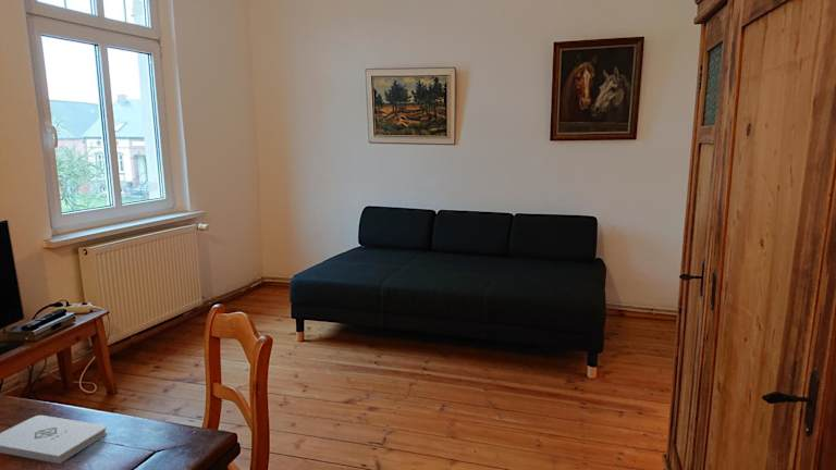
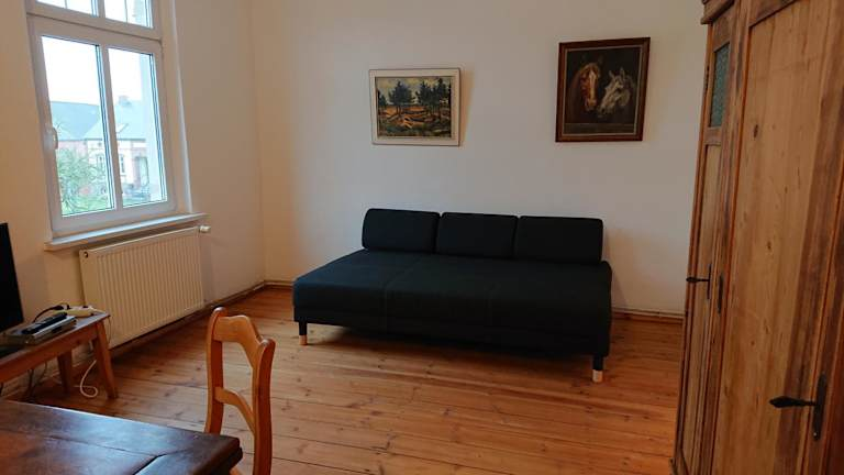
- notepad [0,415,108,465]
